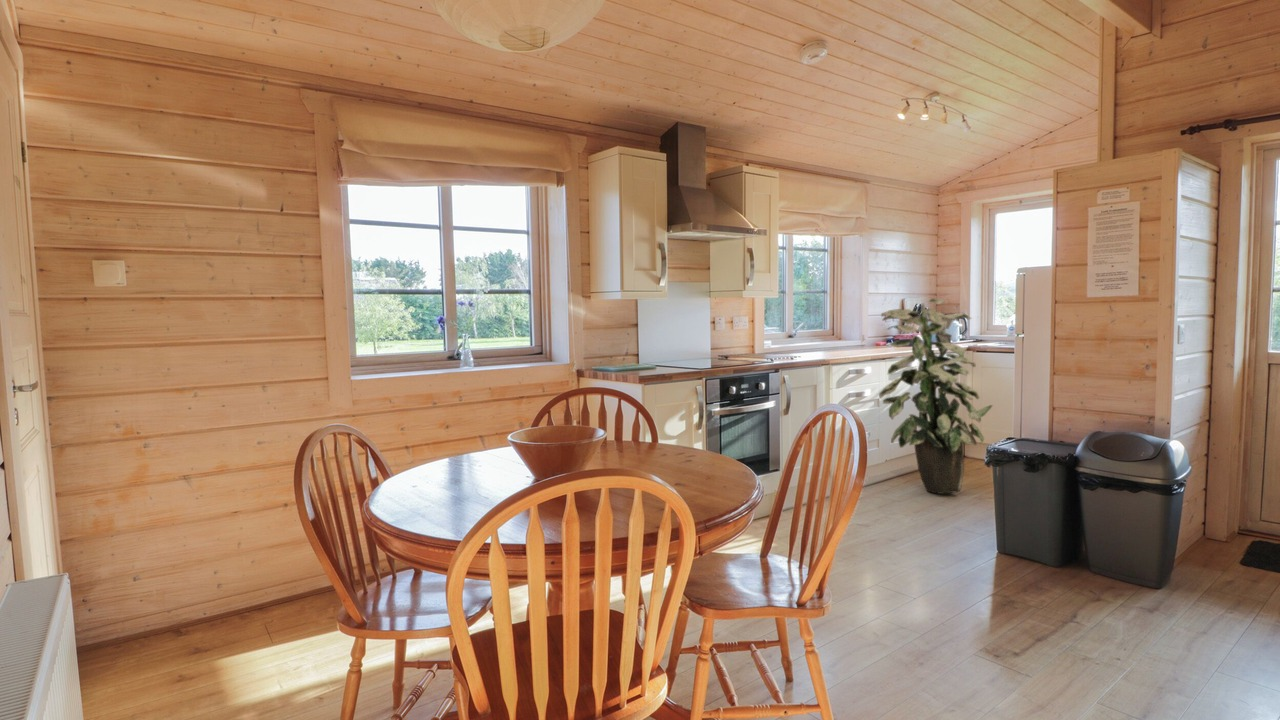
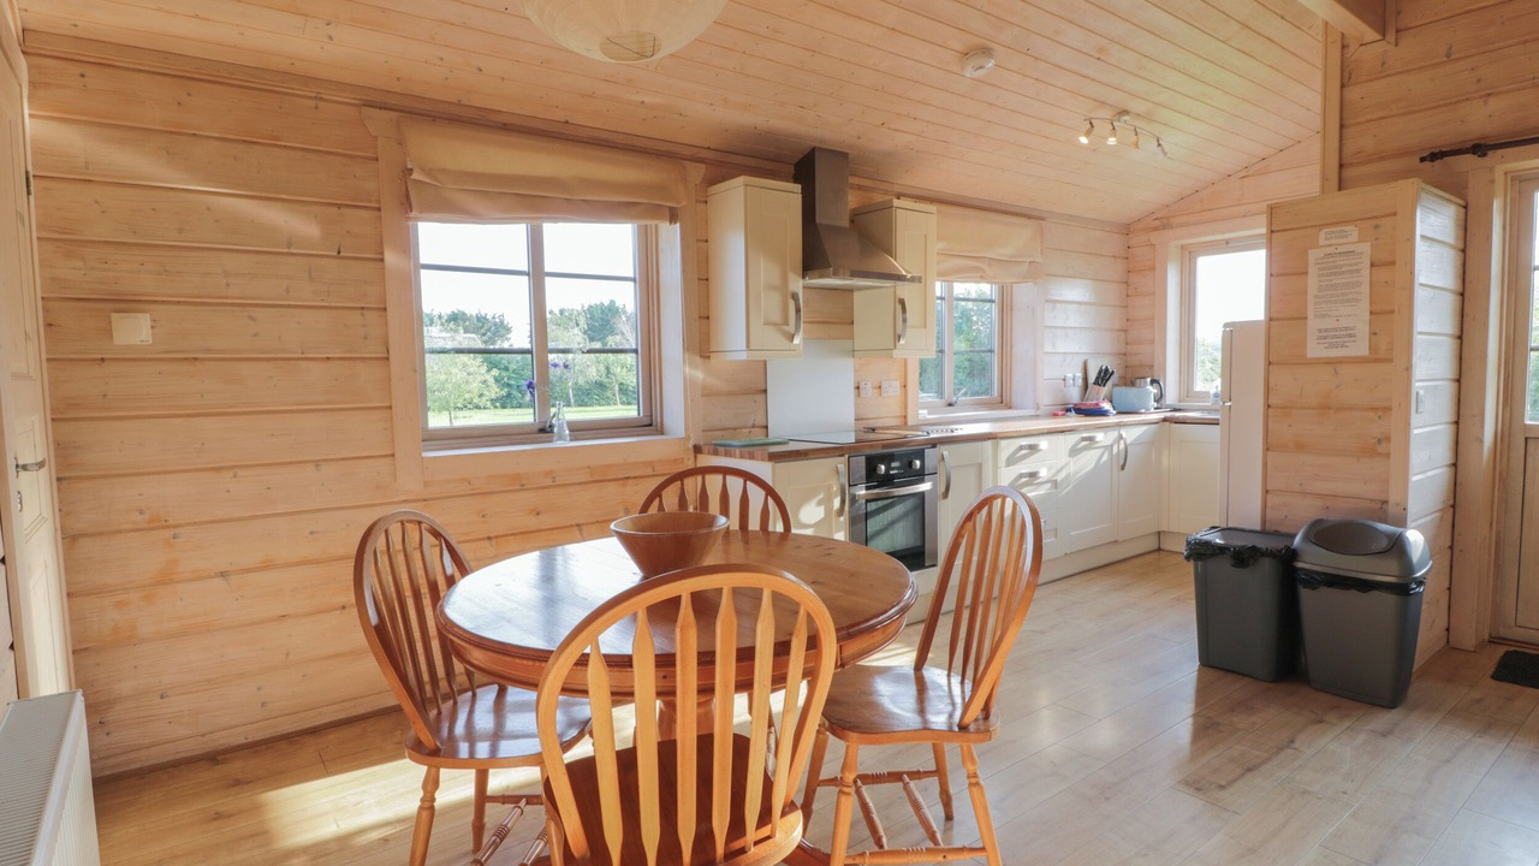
- indoor plant [878,297,994,495]
